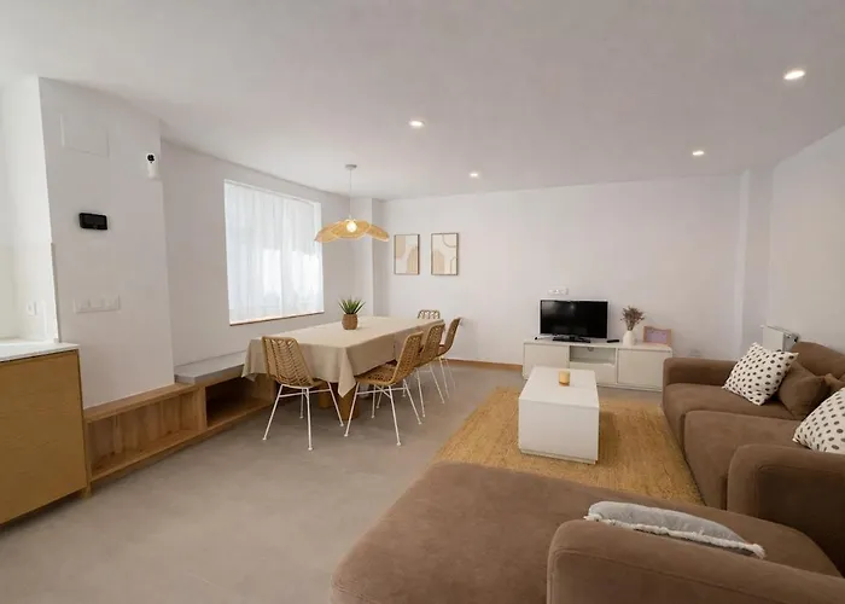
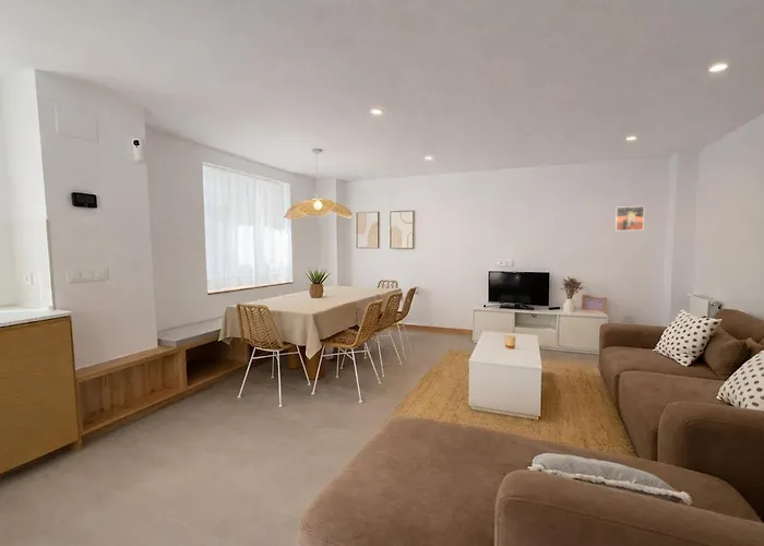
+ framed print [614,205,645,232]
